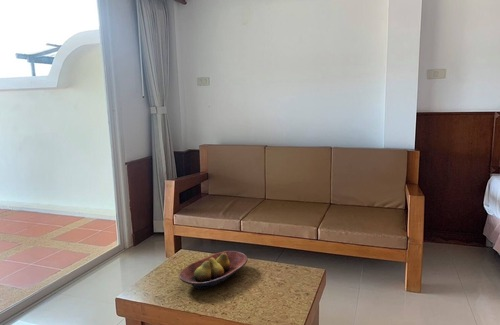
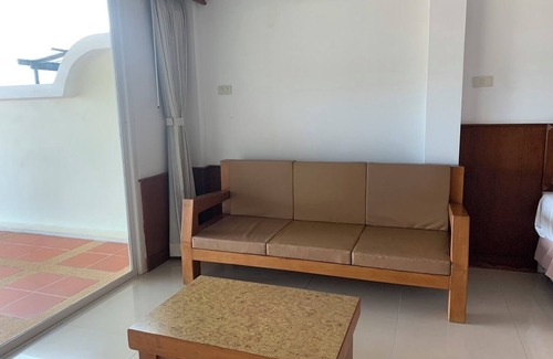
- fruit bowl [178,250,249,290]
